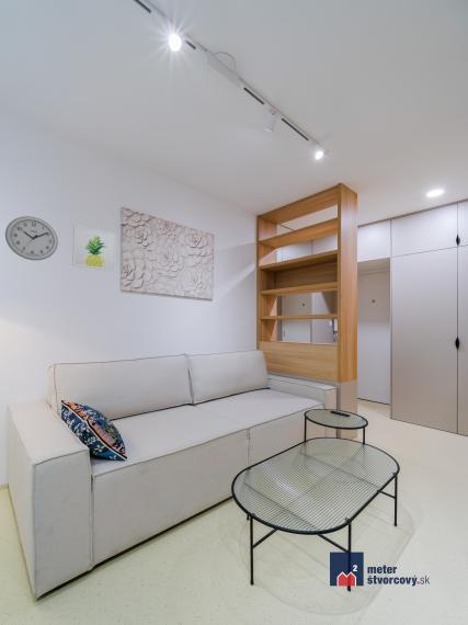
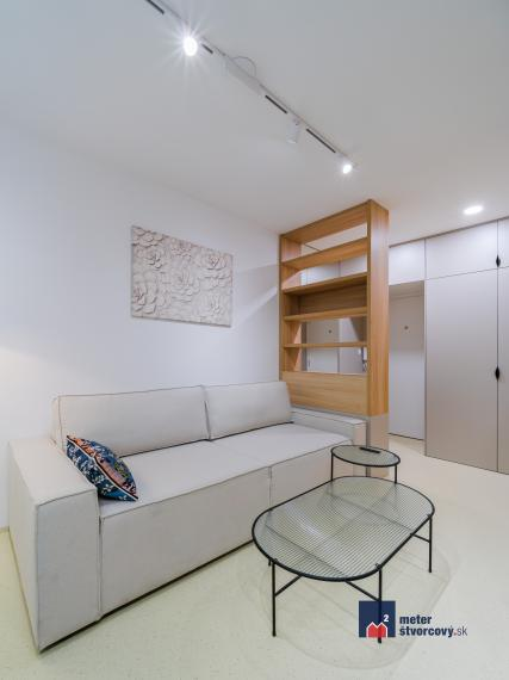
- wall art [71,224,117,272]
- wall clock [4,215,59,261]
